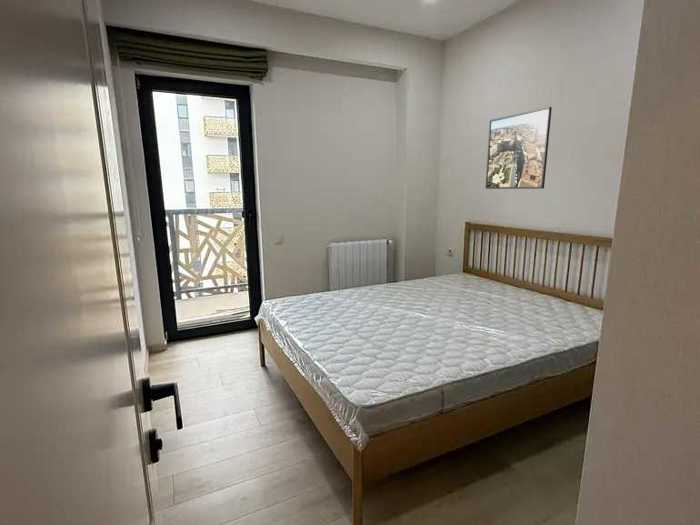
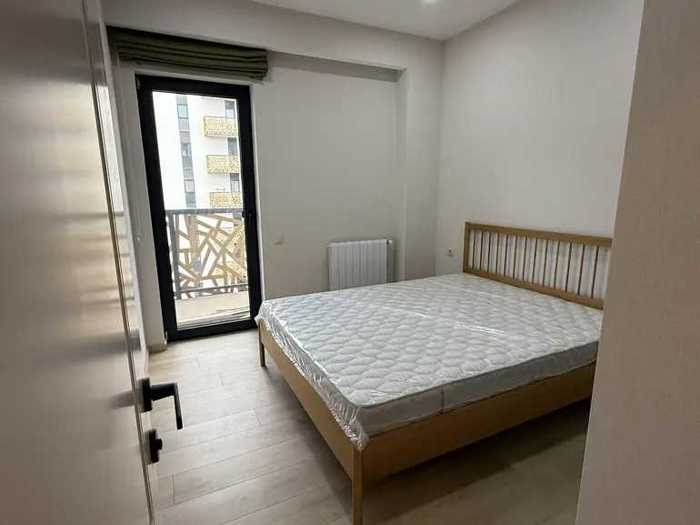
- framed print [484,106,553,190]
